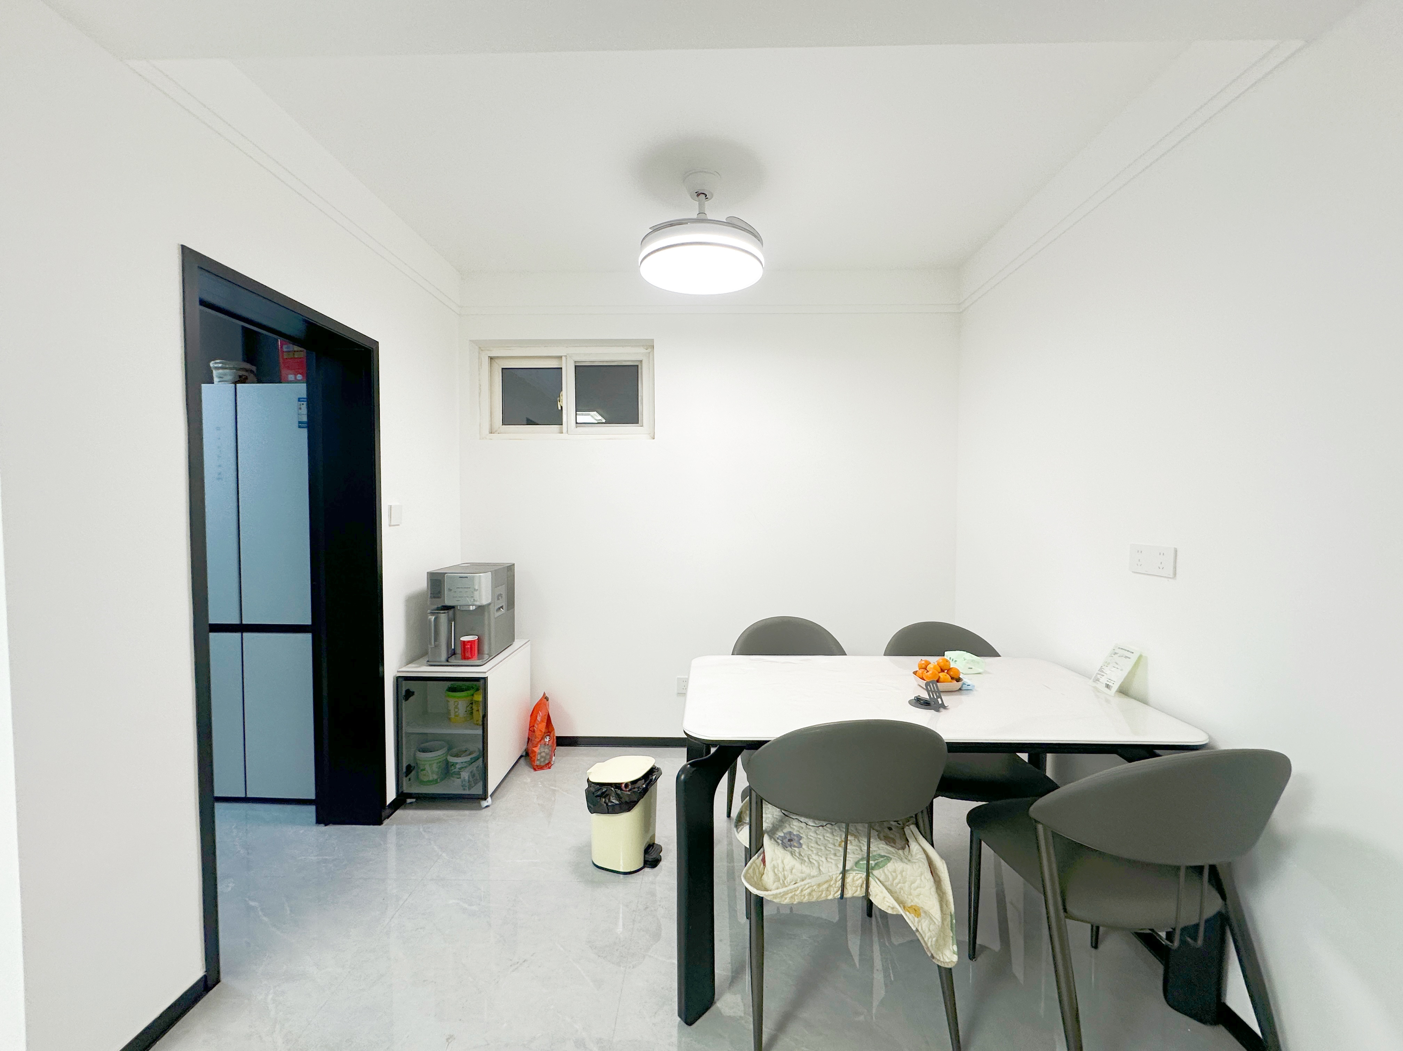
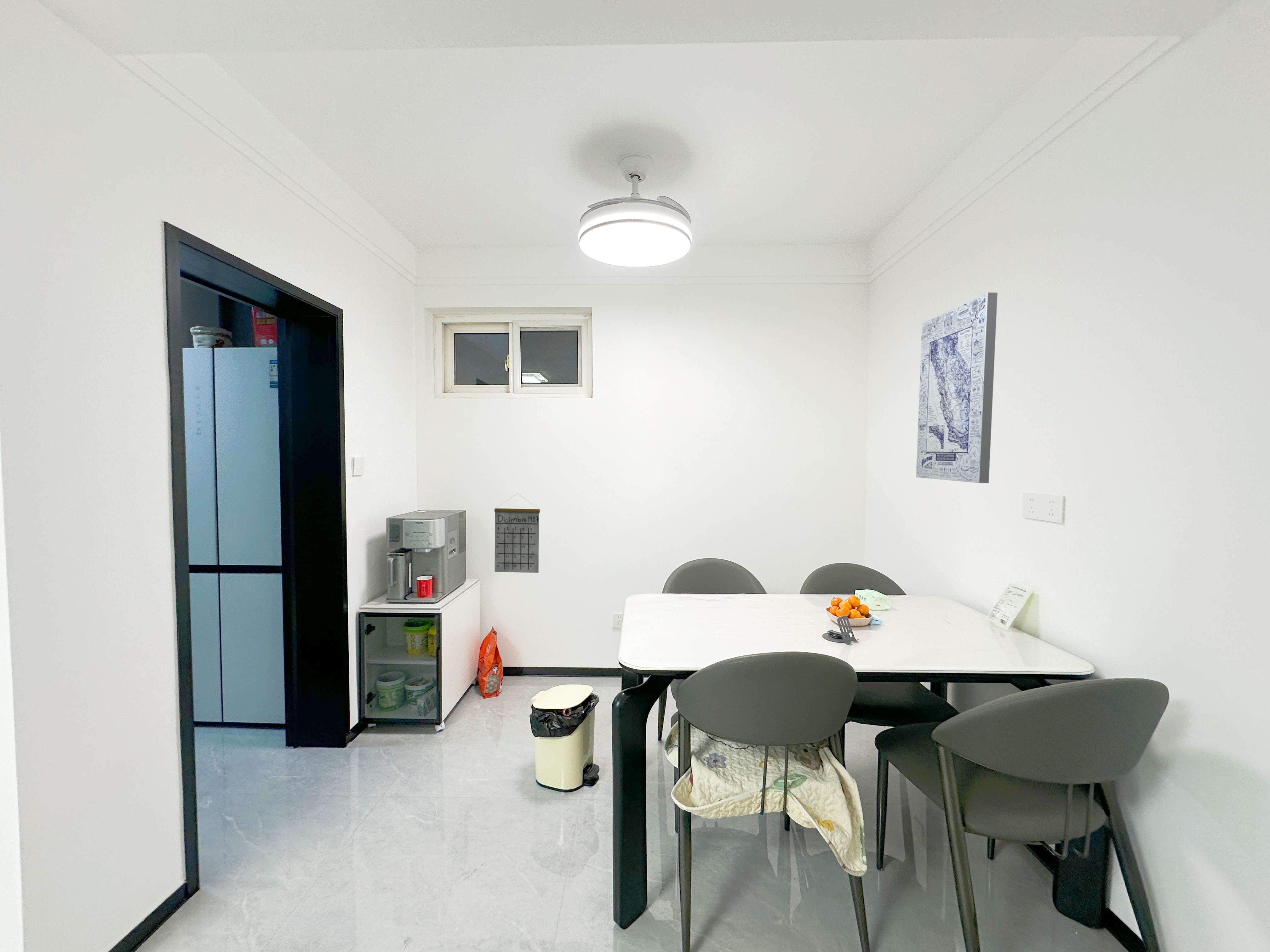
+ wall art [916,292,998,484]
+ calendar [494,493,540,573]
